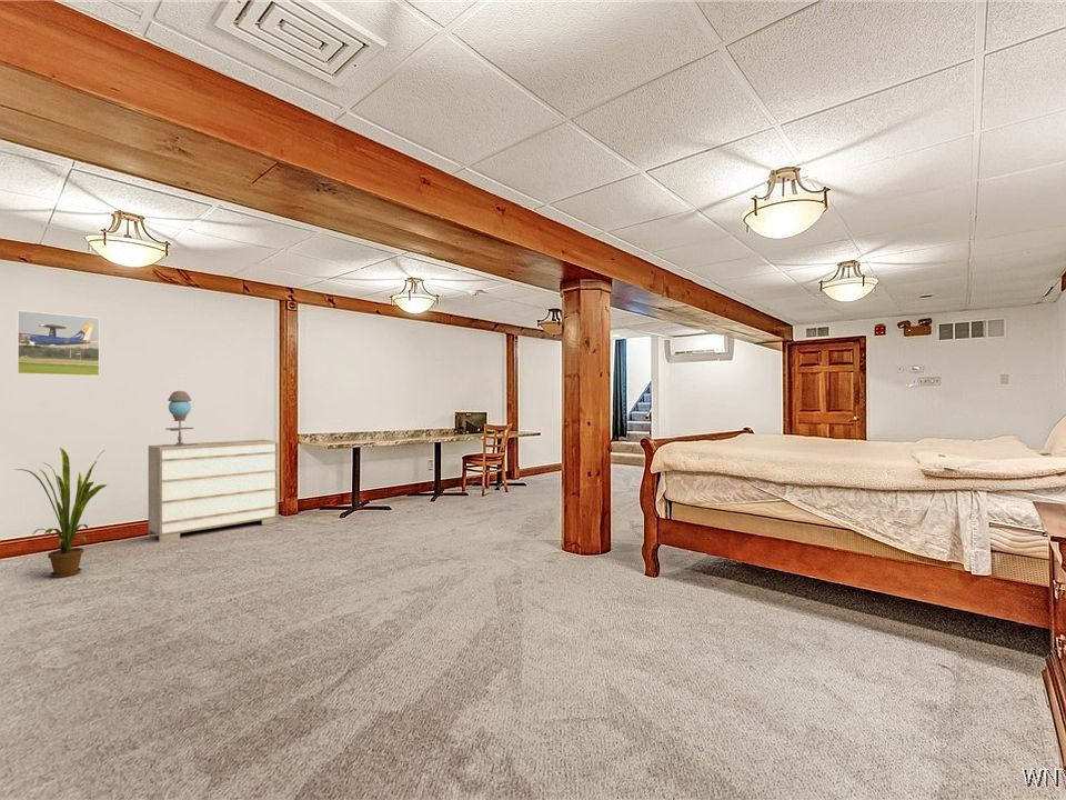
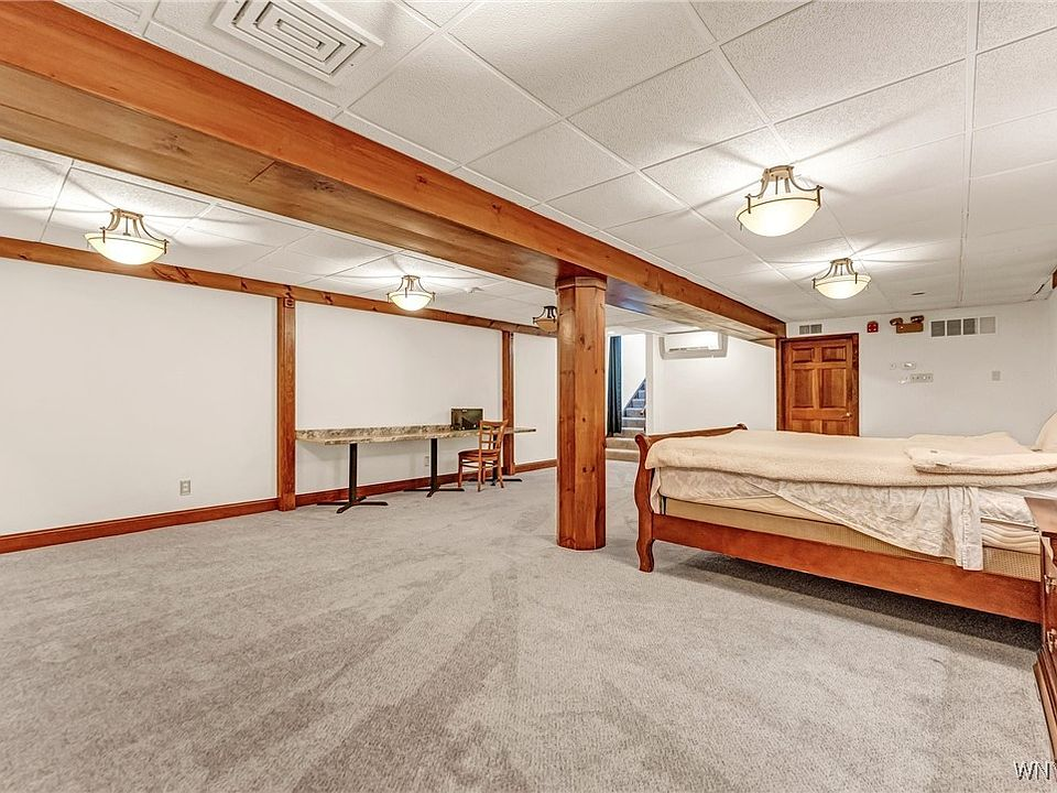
- table lamp [163,390,197,447]
- house plant [14,447,109,579]
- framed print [16,309,101,377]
- dresser [148,439,280,543]
